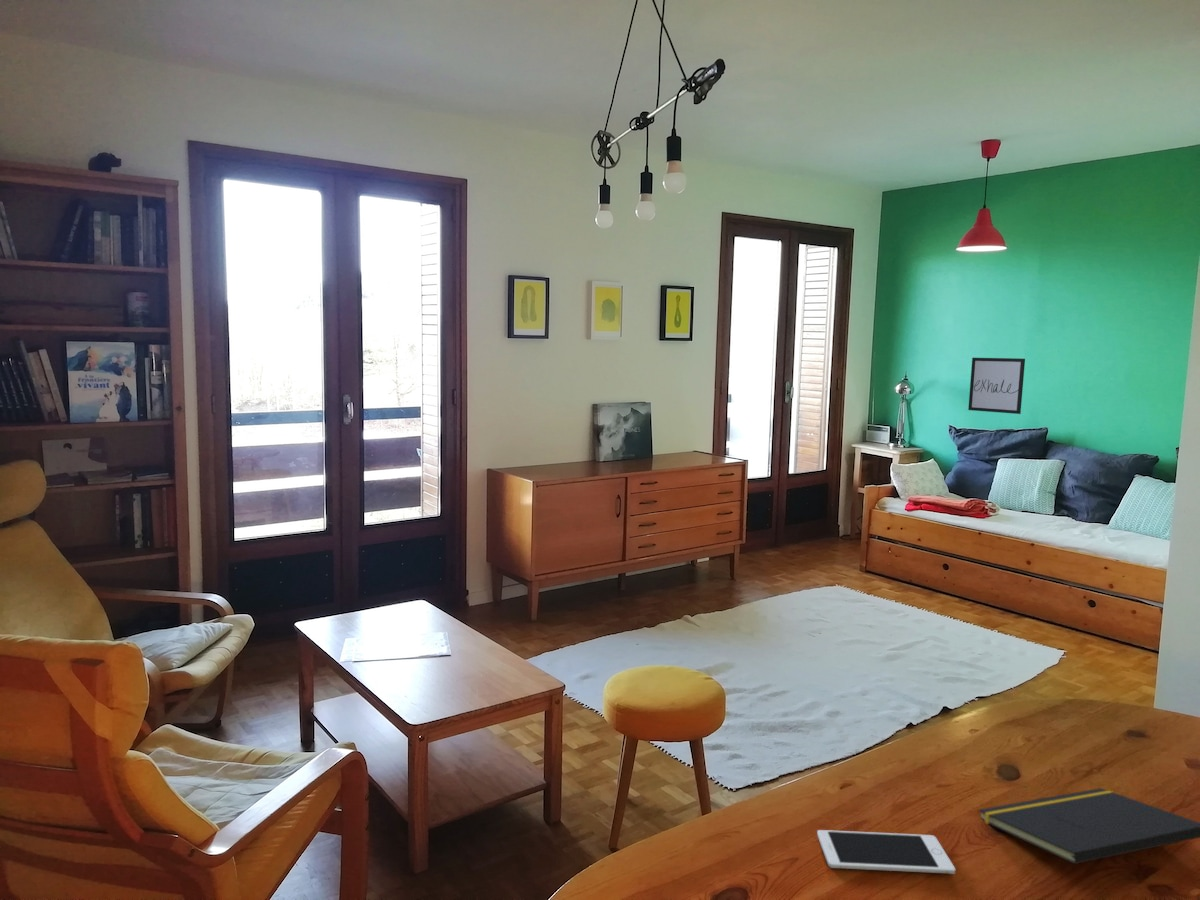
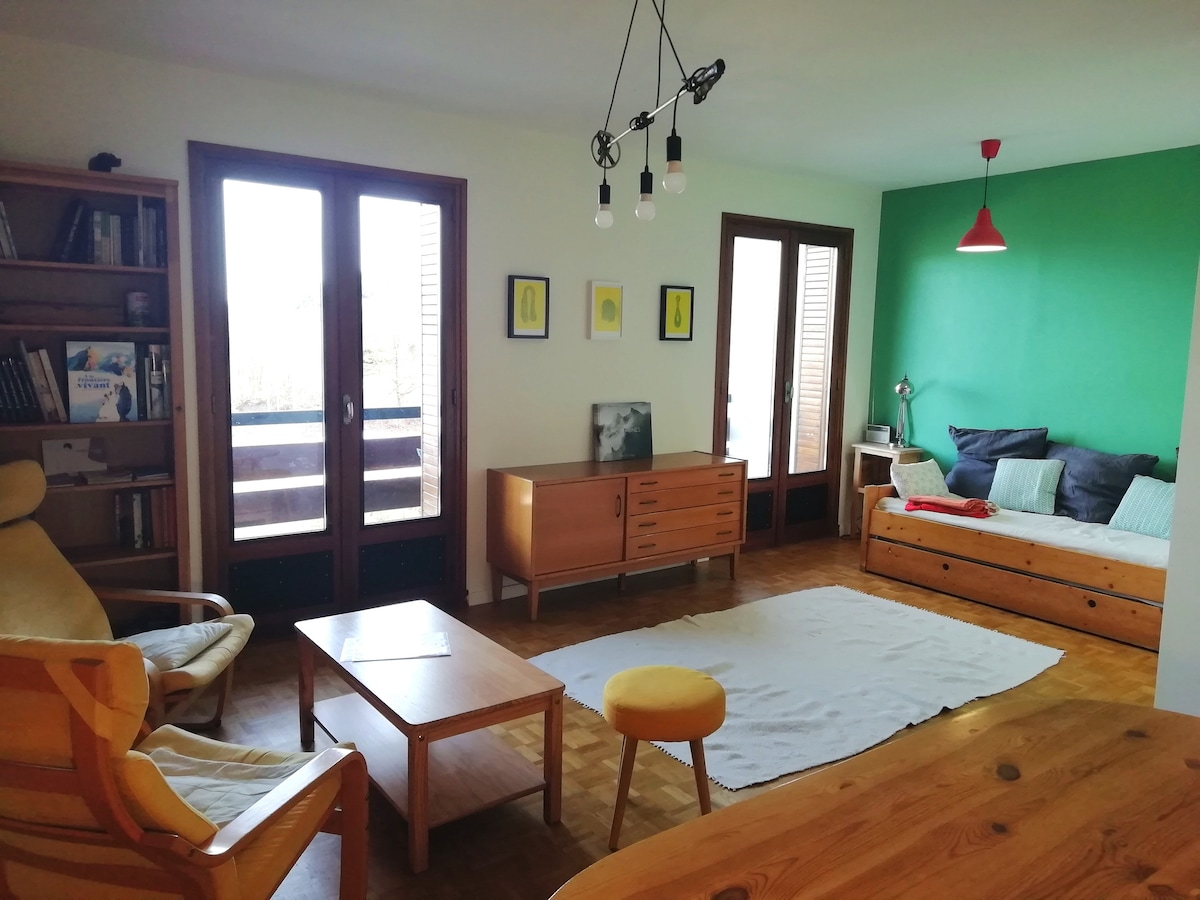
- cell phone [816,829,956,875]
- notepad [977,787,1200,865]
- wall art [967,357,1026,415]
